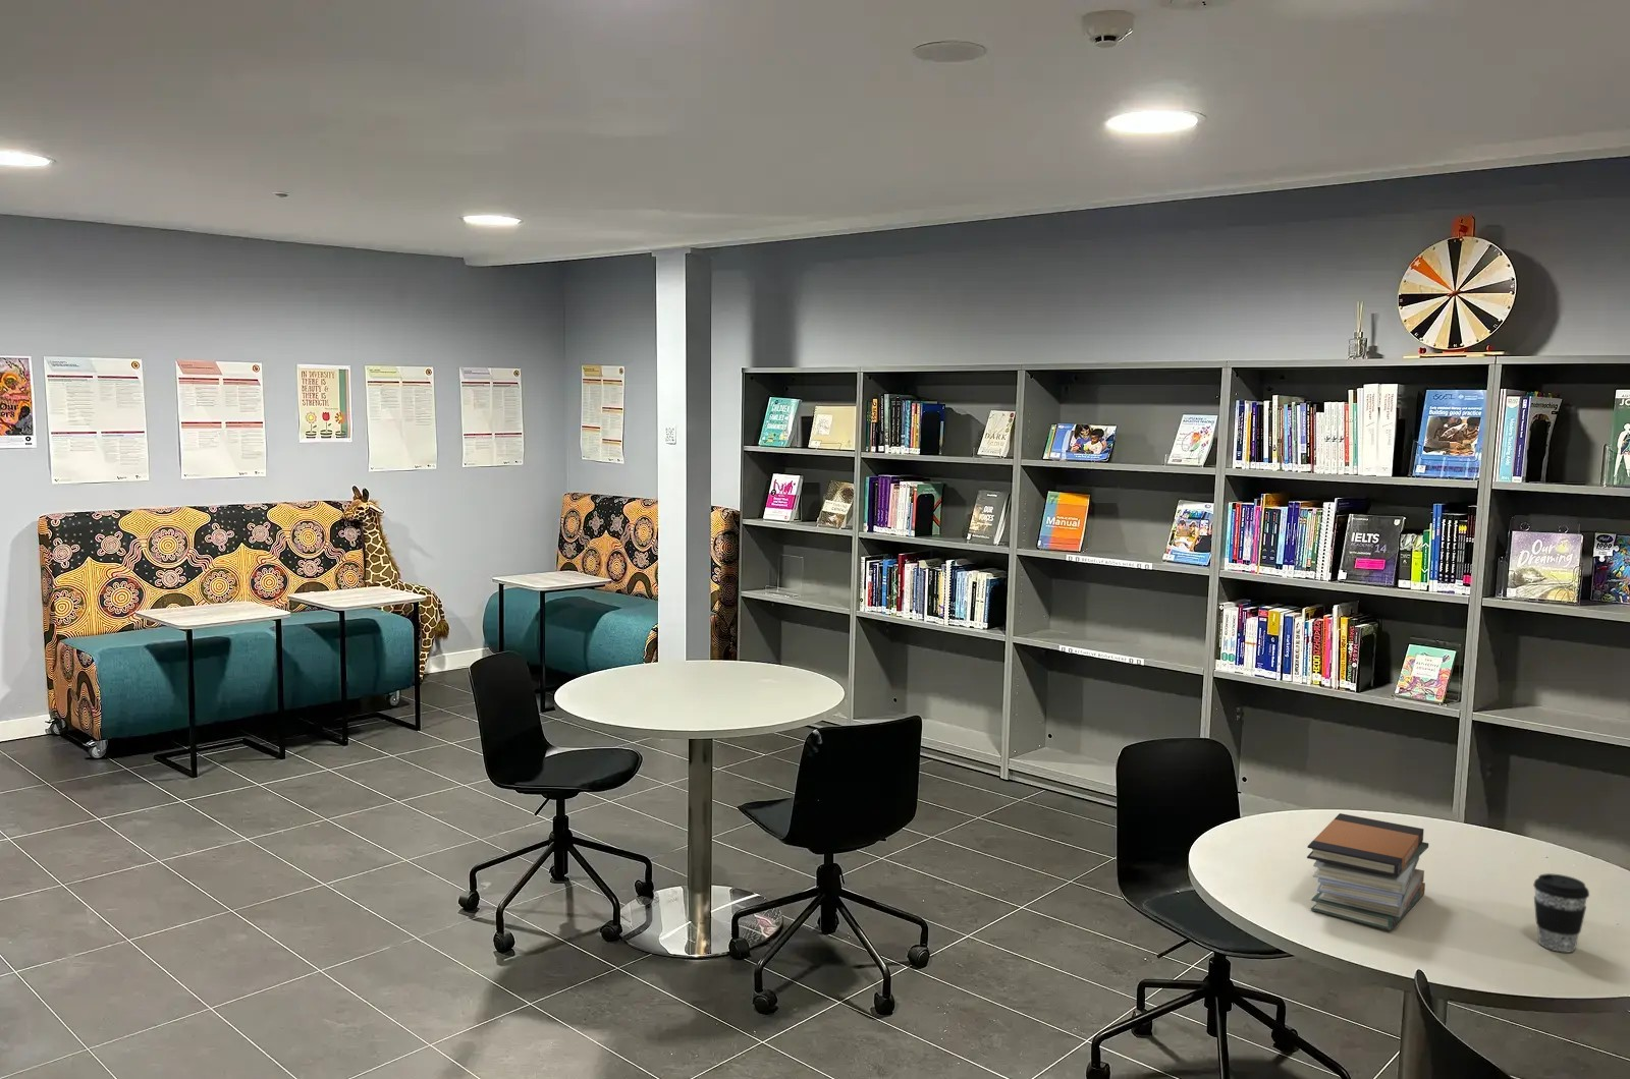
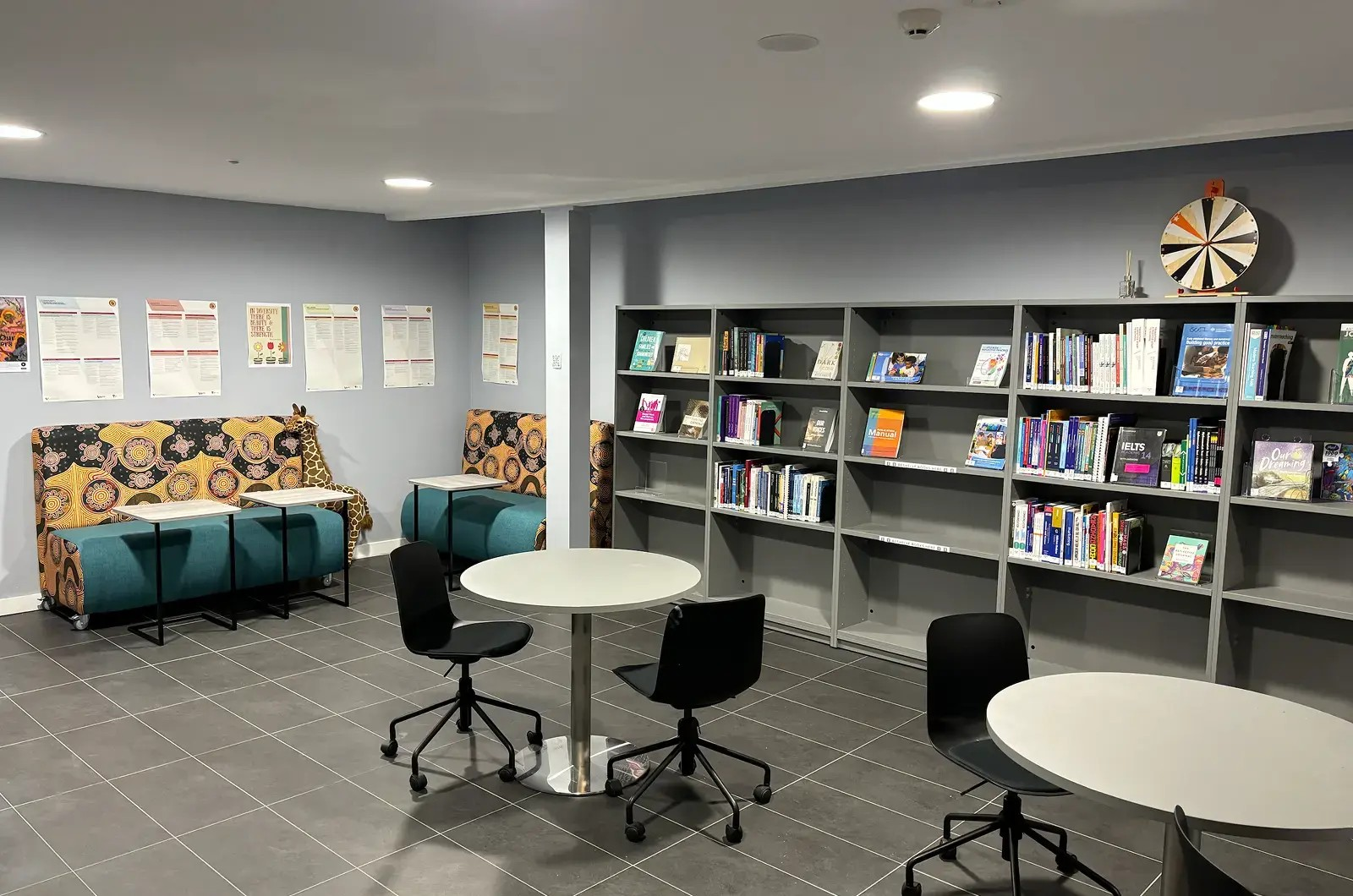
- coffee cup [1532,872,1590,953]
- book stack [1306,813,1429,931]
